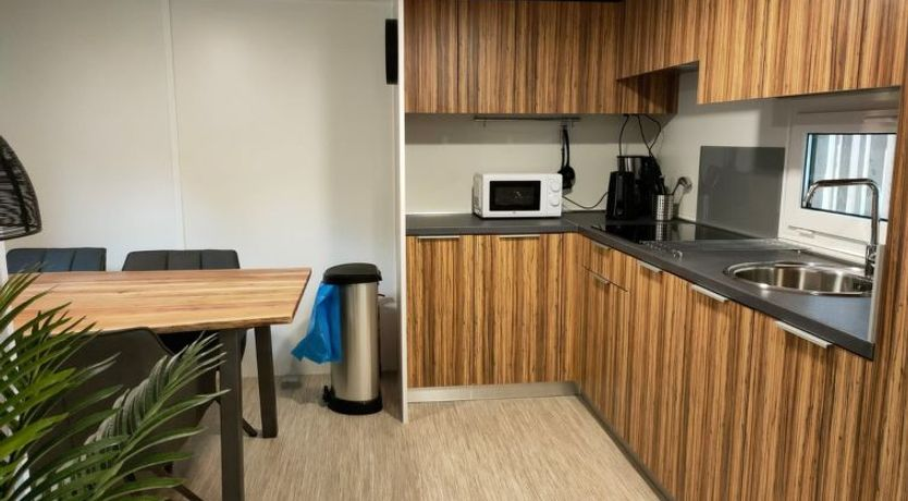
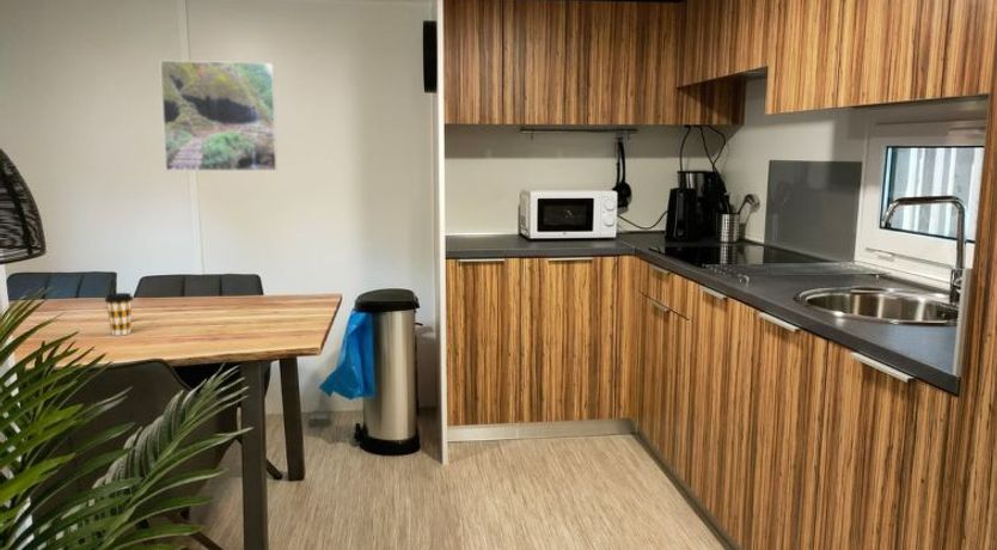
+ coffee cup [104,292,134,337]
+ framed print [159,59,279,172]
